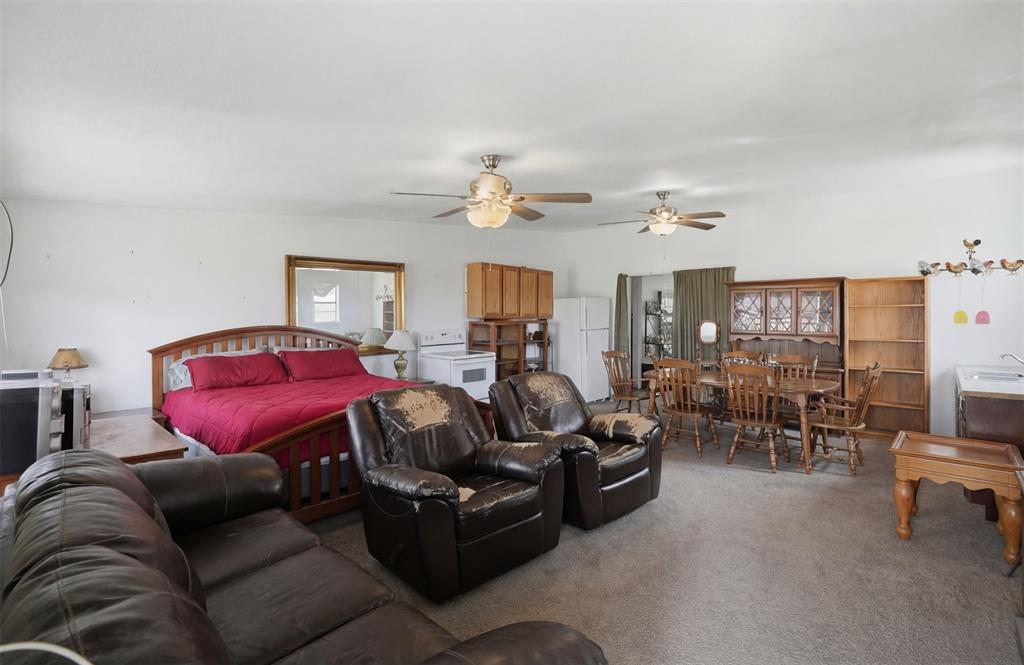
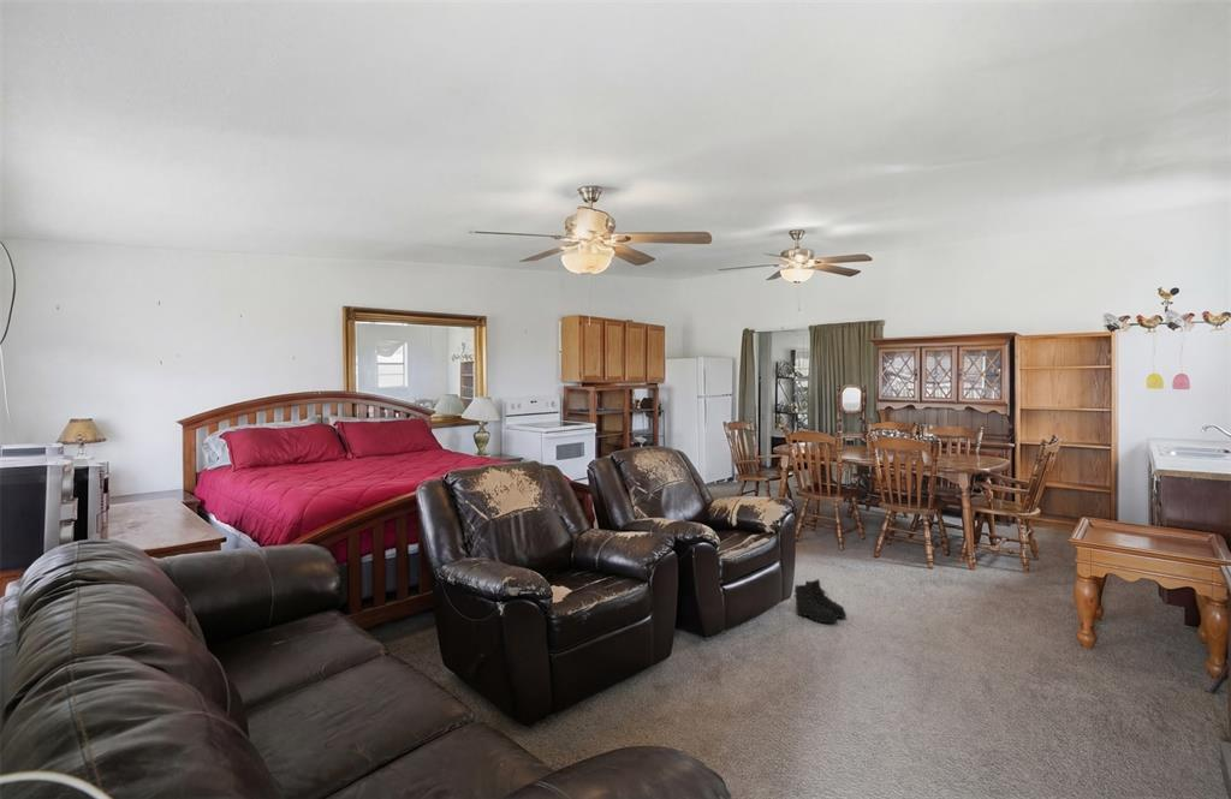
+ boots [792,578,848,625]
